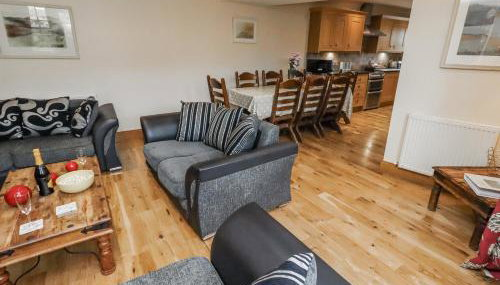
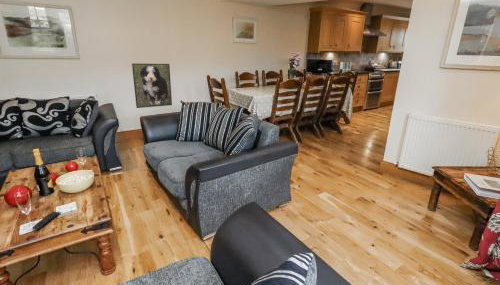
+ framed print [131,62,173,109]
+ remote control [31,211,61,232]
